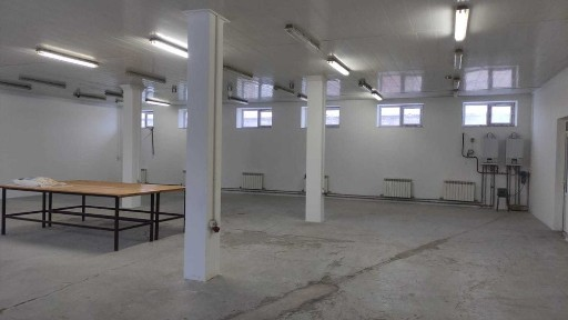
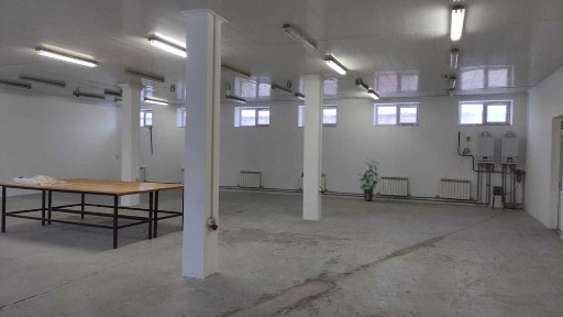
+ indoor plant [357,156,380,201]
